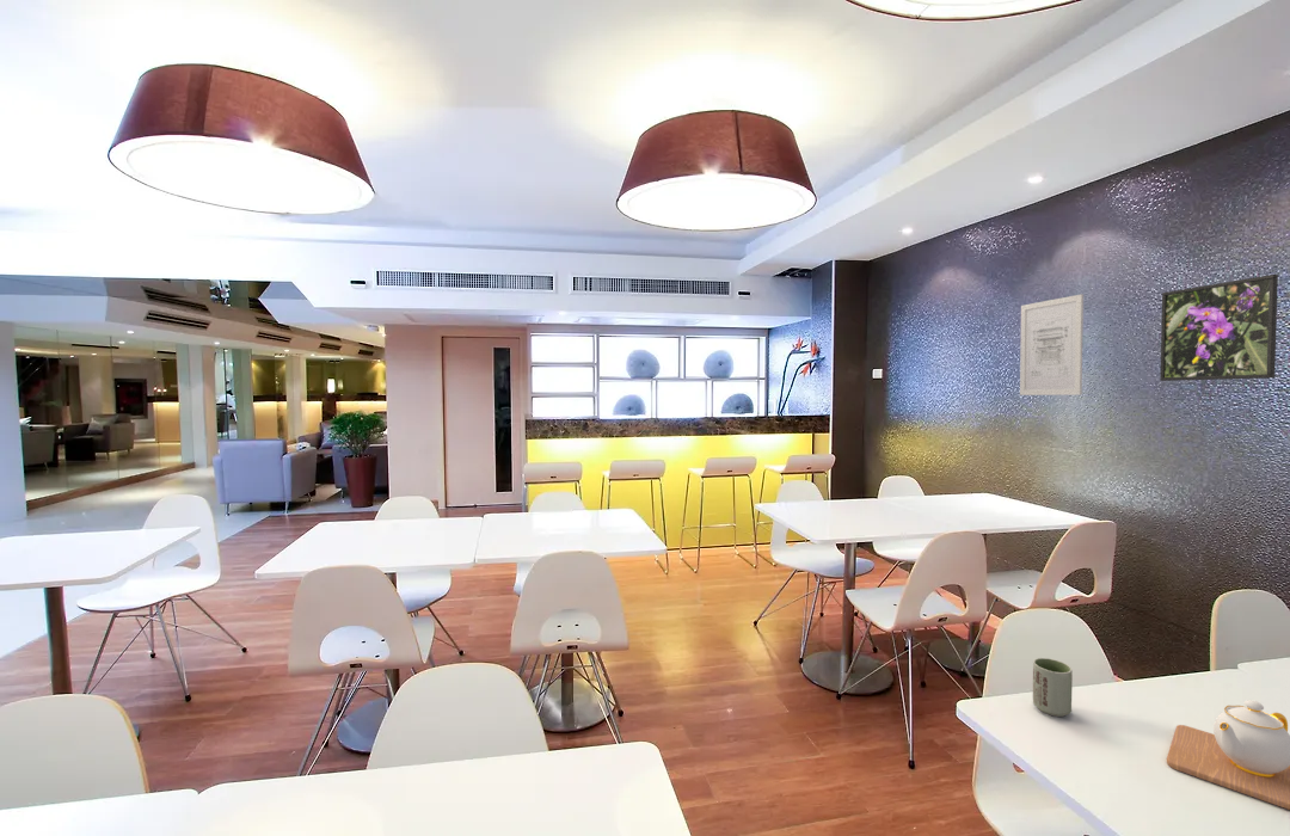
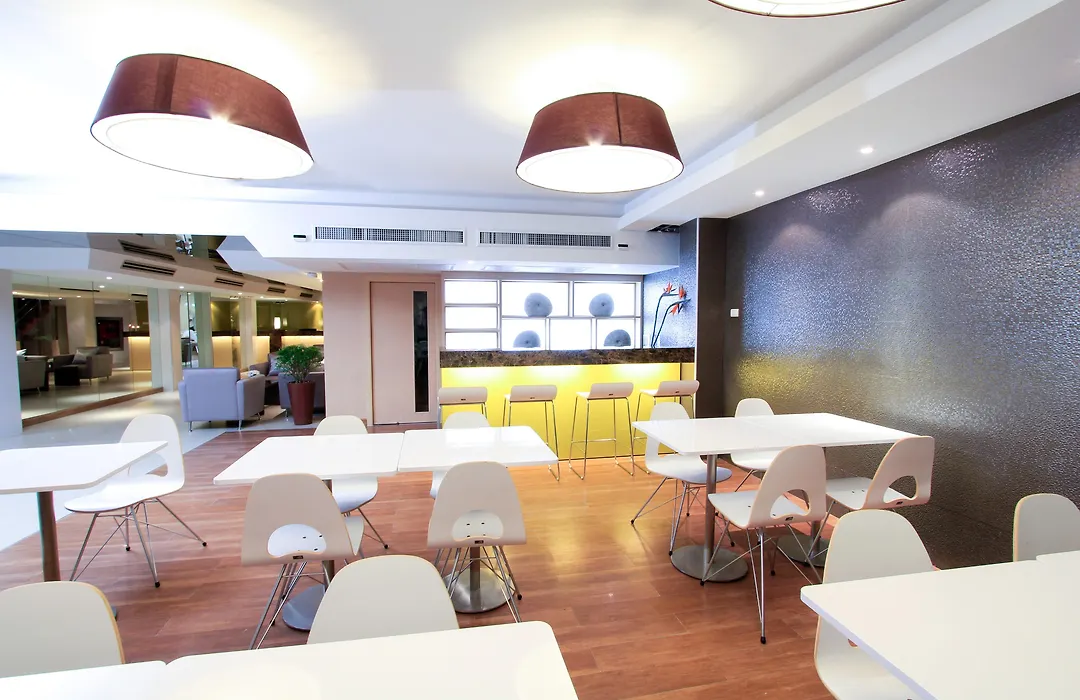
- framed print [1159,273,1279,382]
- cup [1032,657,1074,718]
- wall art [1019,293,1085,397]
- teapot [1166,699,1290,811]
